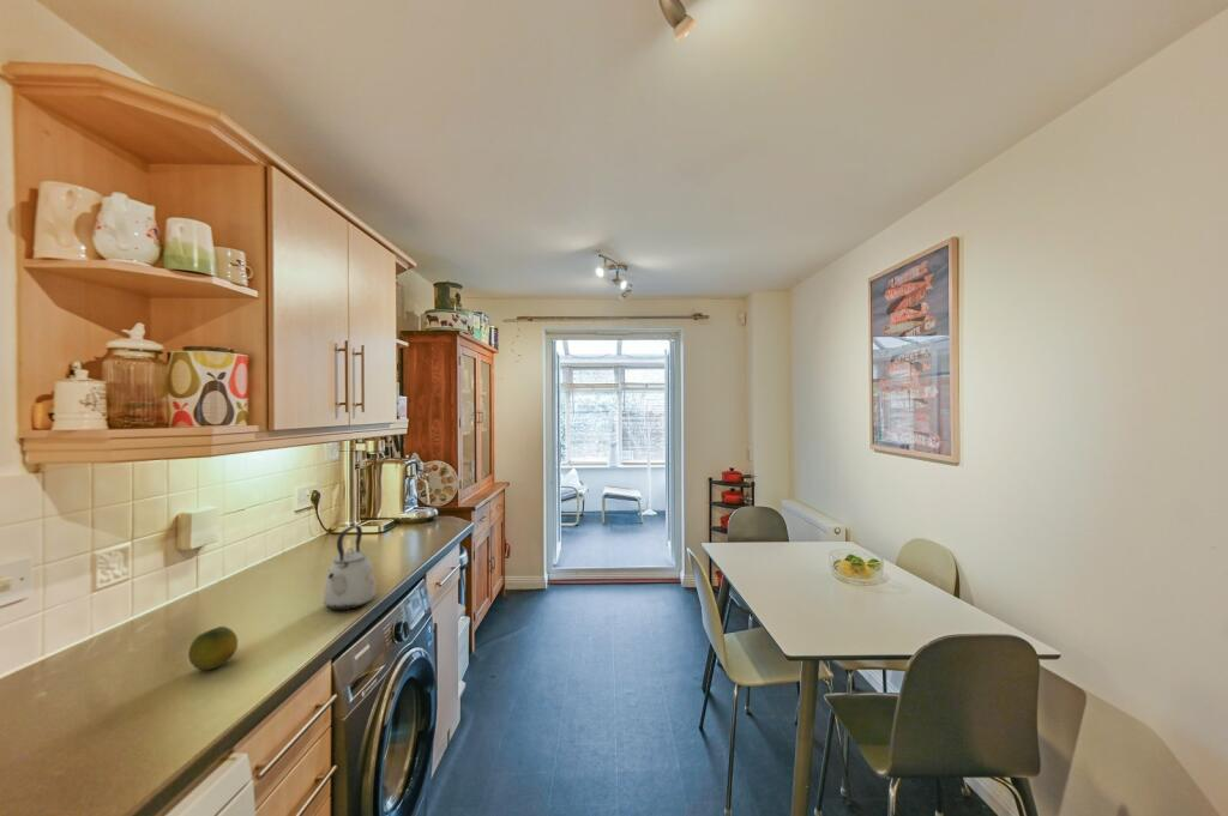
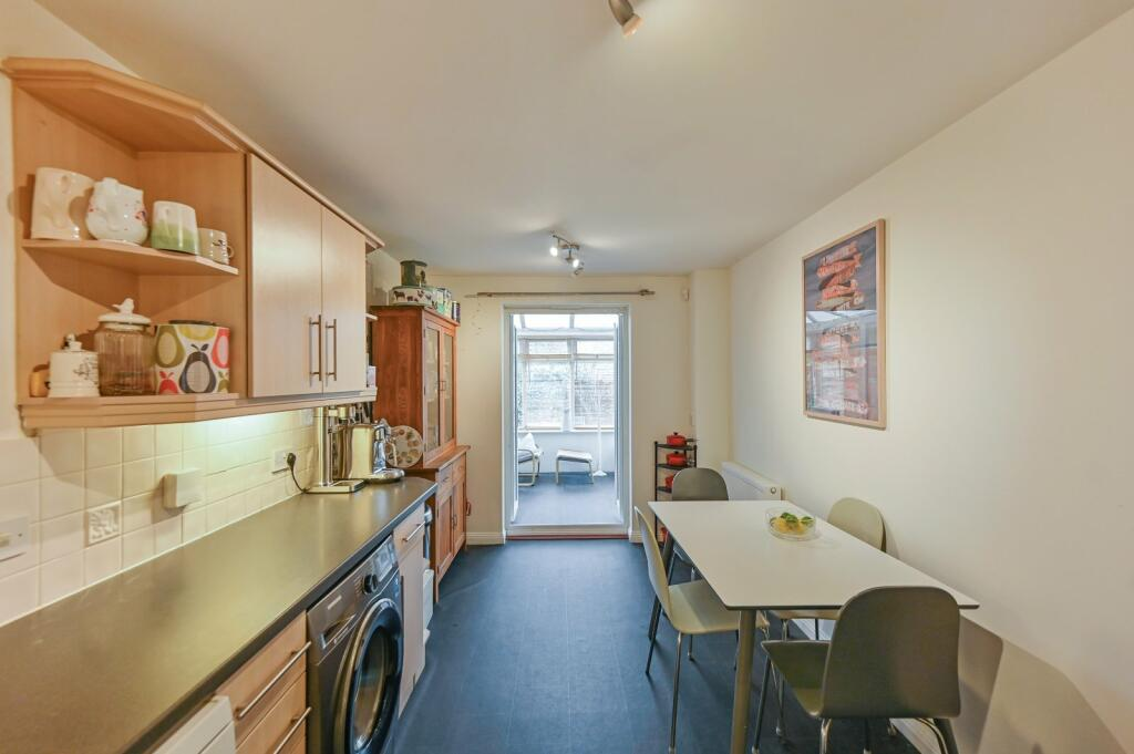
- kettle [323,525,377,611]
- fruit [187,625,239,671]
